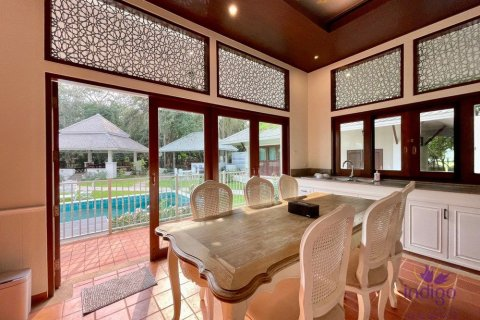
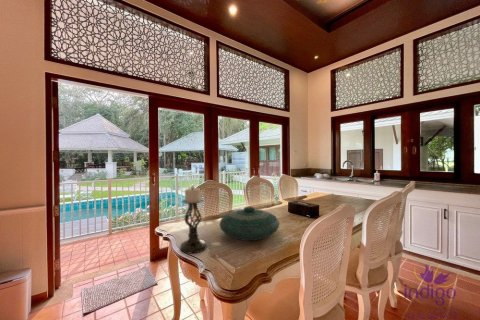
+ decorative bowl [219,206,280,242]
+ candle holder [179,186,208,255]
